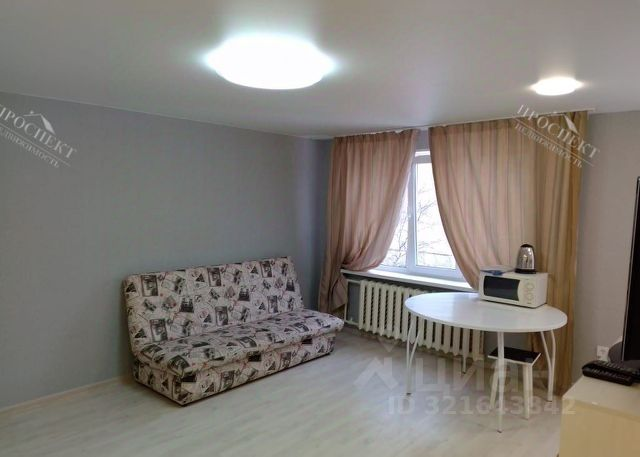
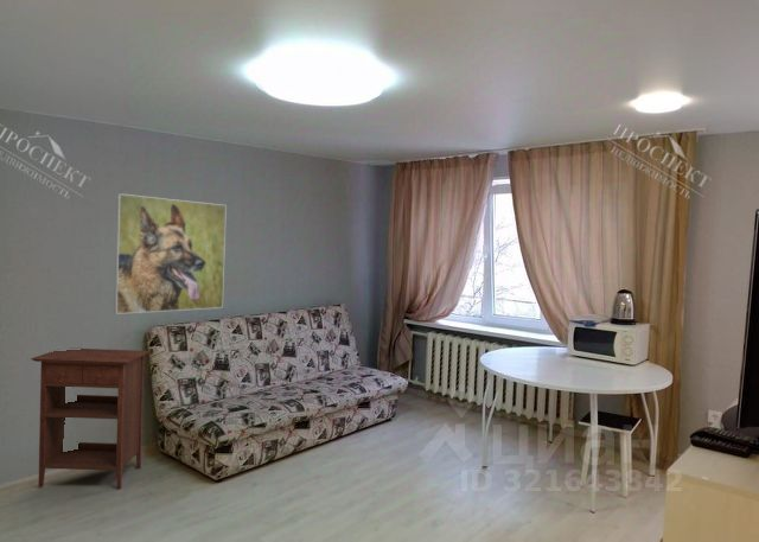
+ nightstand [30,347,151,491]
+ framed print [113,192,228,315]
